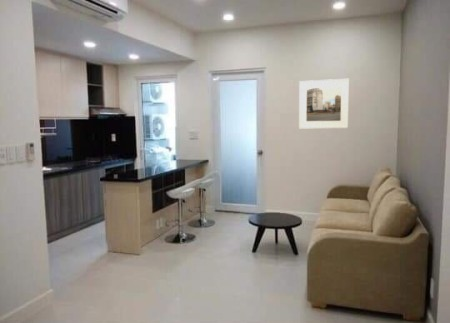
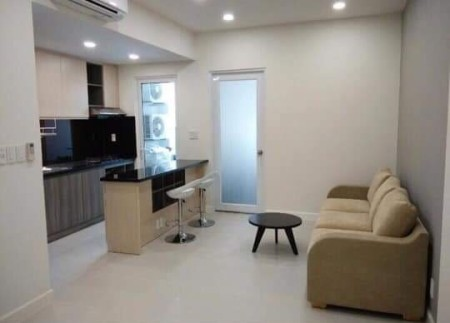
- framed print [298,78,350,129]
